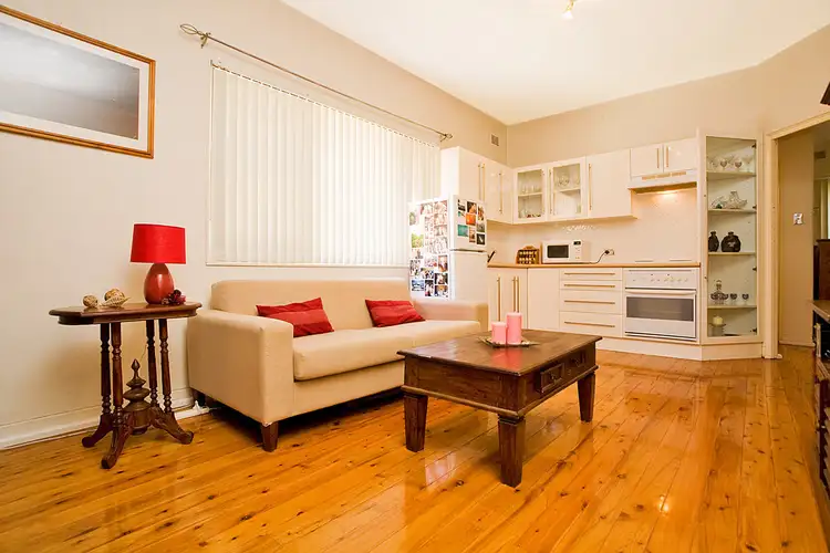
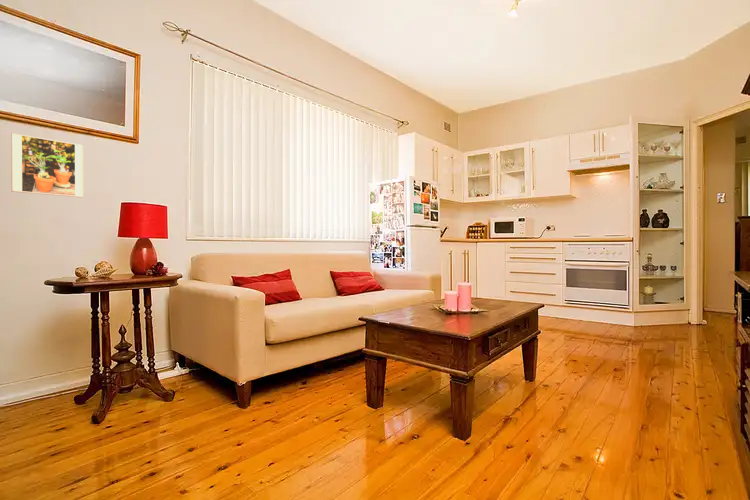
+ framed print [10,132,84,198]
